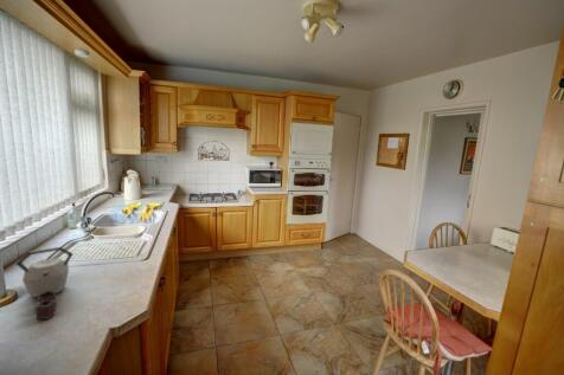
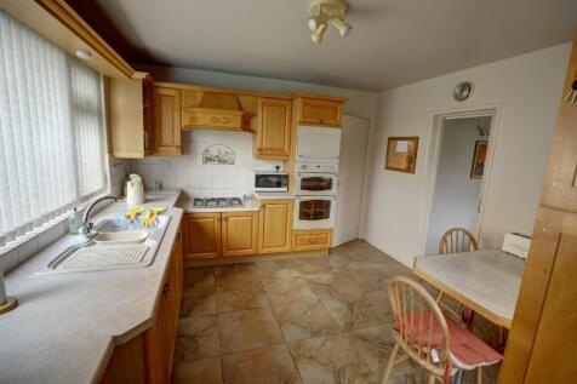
- kettle [15,246,75,321]
